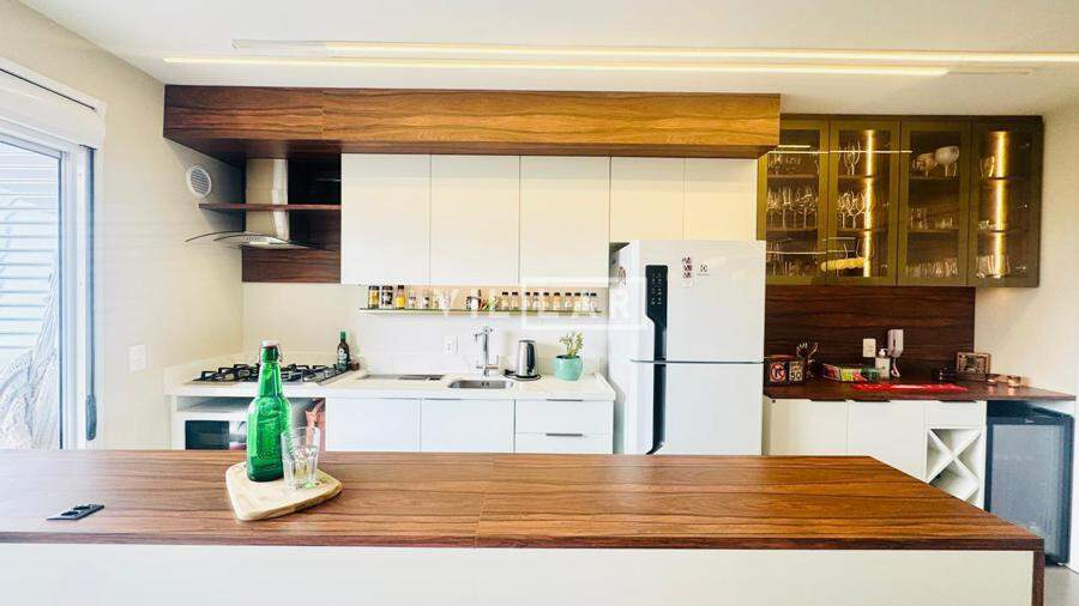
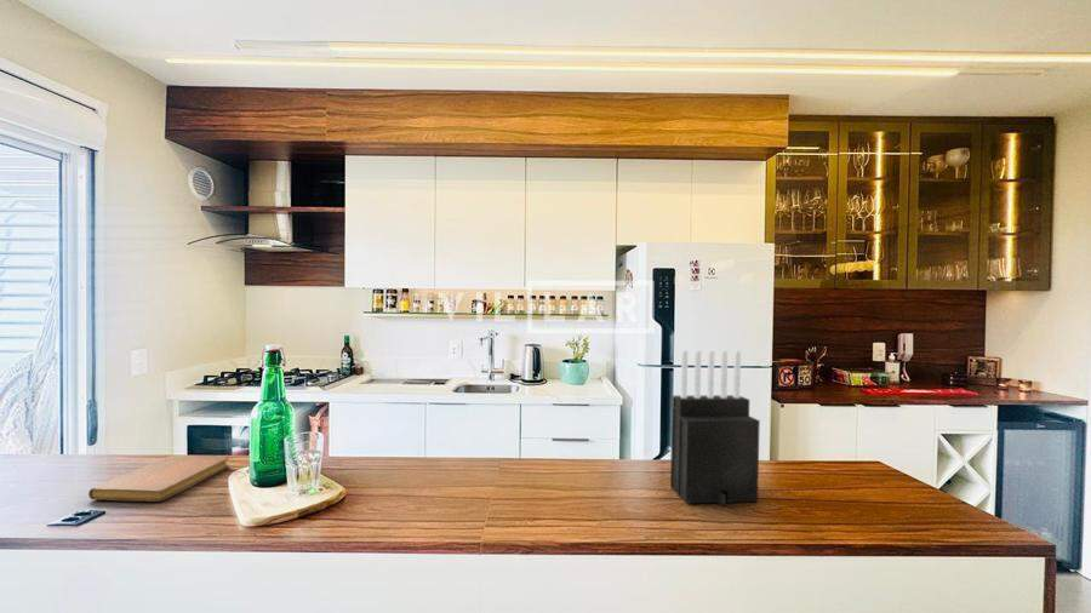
+ notebook [87,454,230,503]
+ knife block [669,349,761,508]
